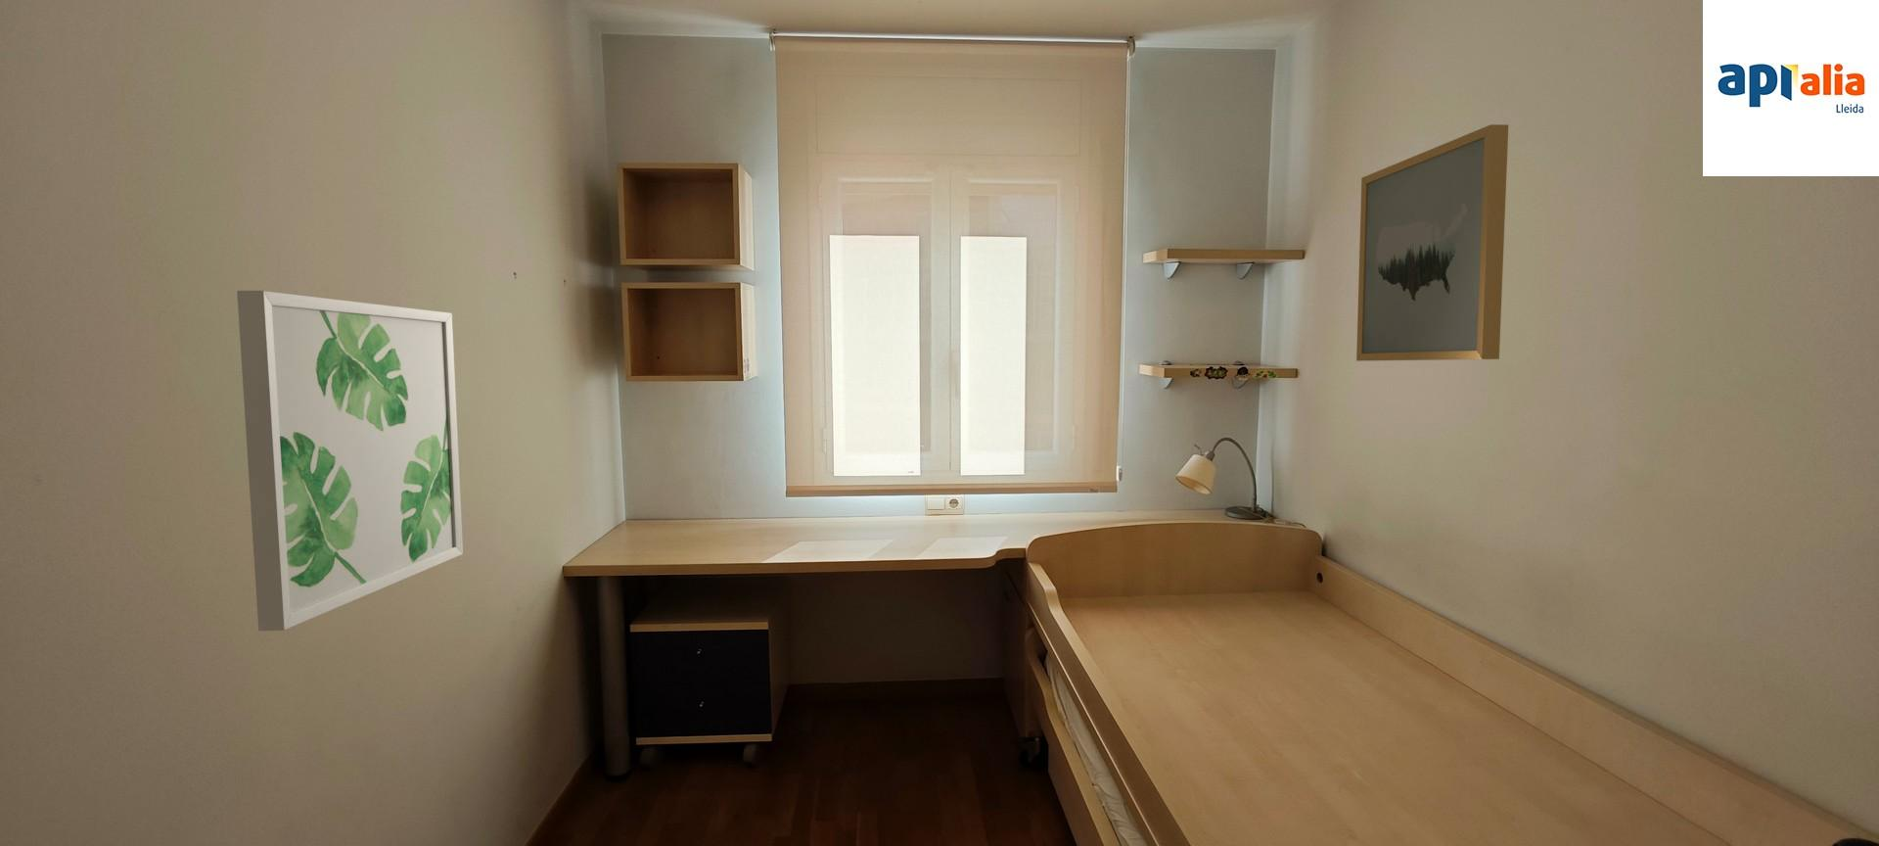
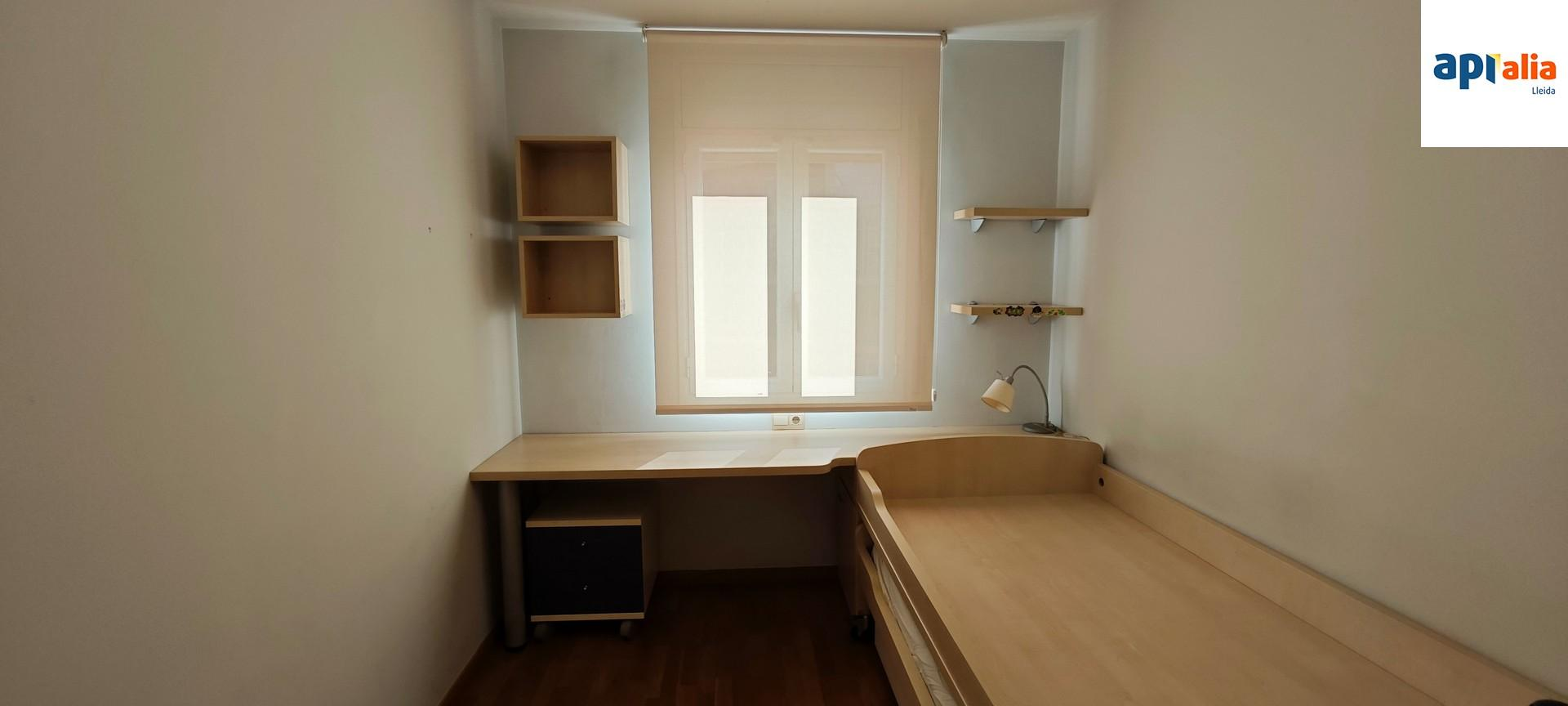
- wall art [1355,123,1509,362]
- wall art [236,290,464,632]
